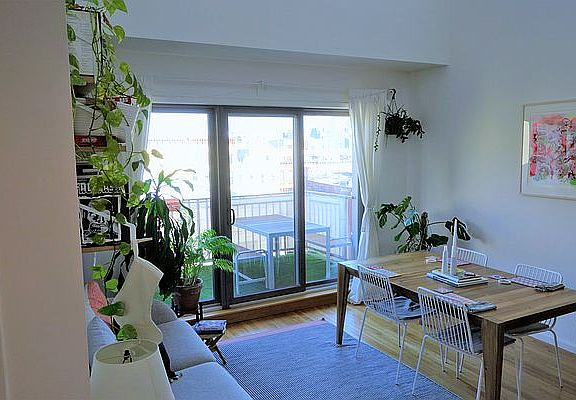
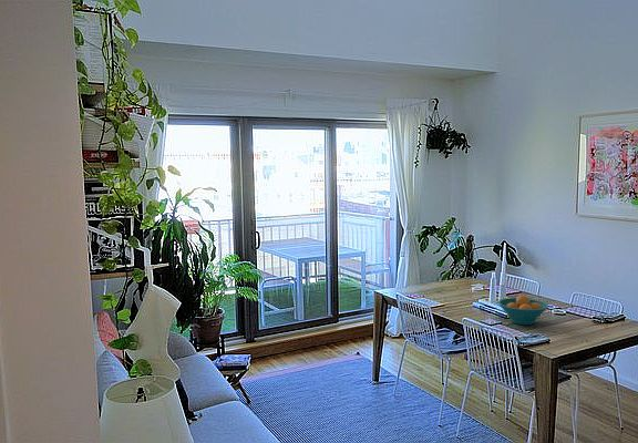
+ fruit bowl [497,293,549,326]
